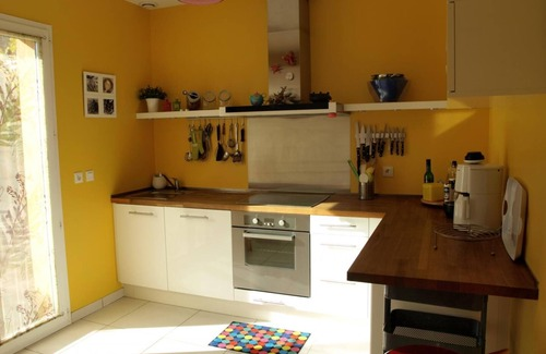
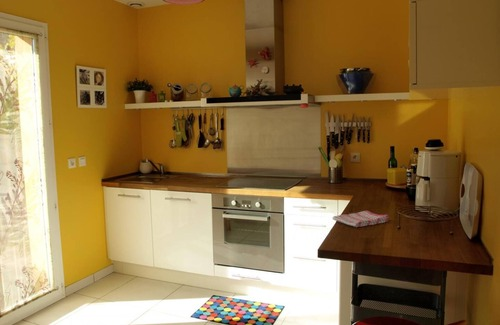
+ dish towel [332,210,390,228]
